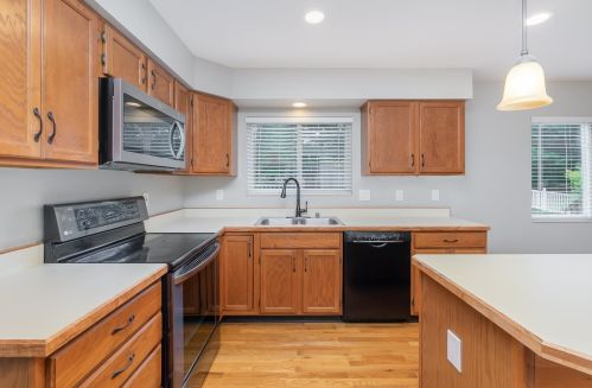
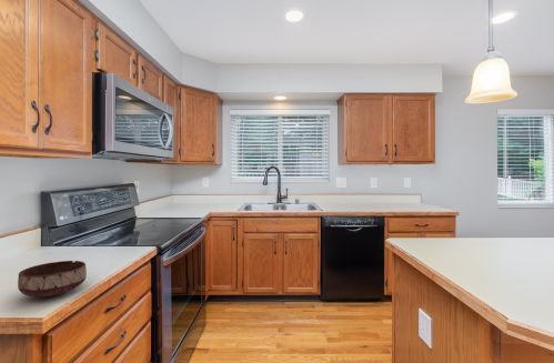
+ bowl [17,260,88,299]
